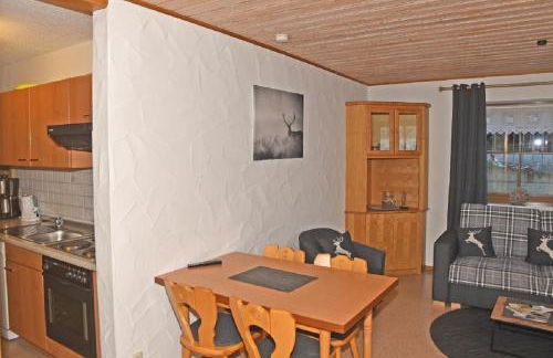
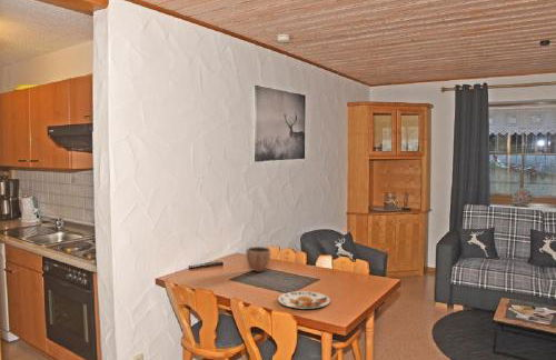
+ plate [277,290,331,310]
+ decorative bowl [245,246,272,273]
